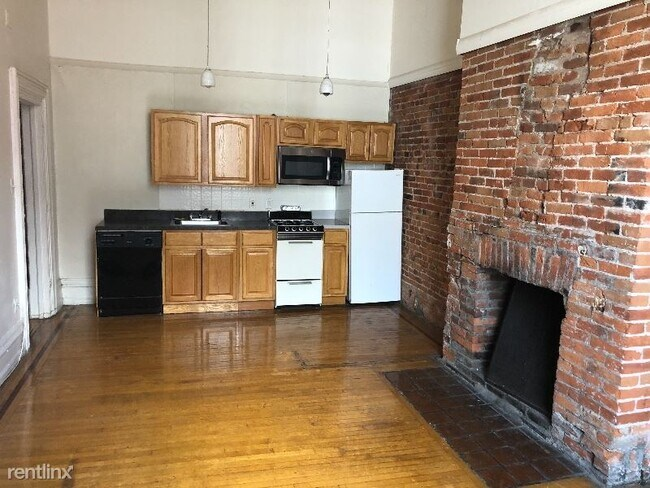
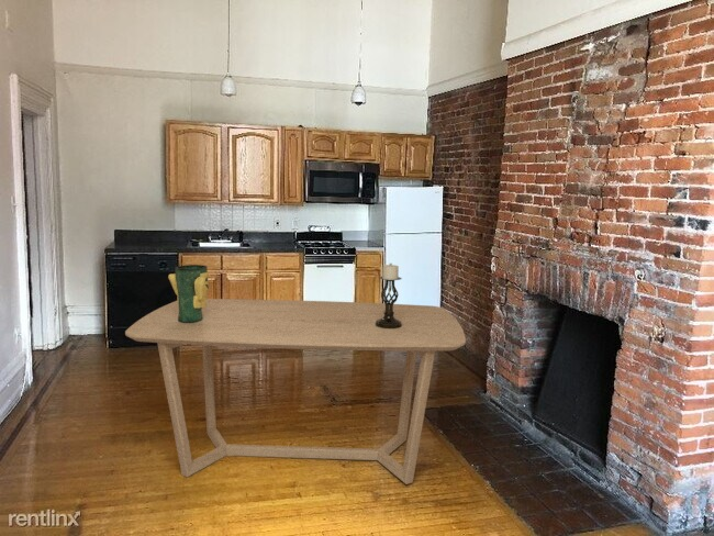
+ candle holder [375,263,403,328]
+ vase [167,264,210,323]
+ dining table [124,298,467,485]
